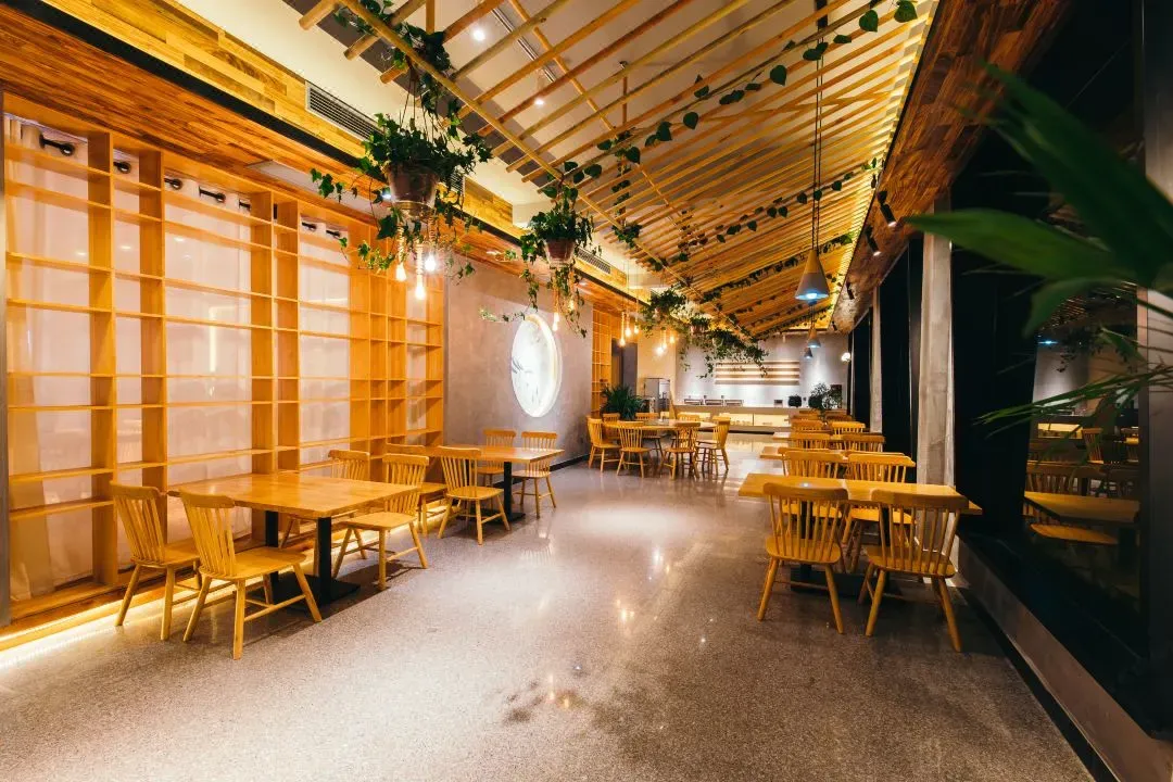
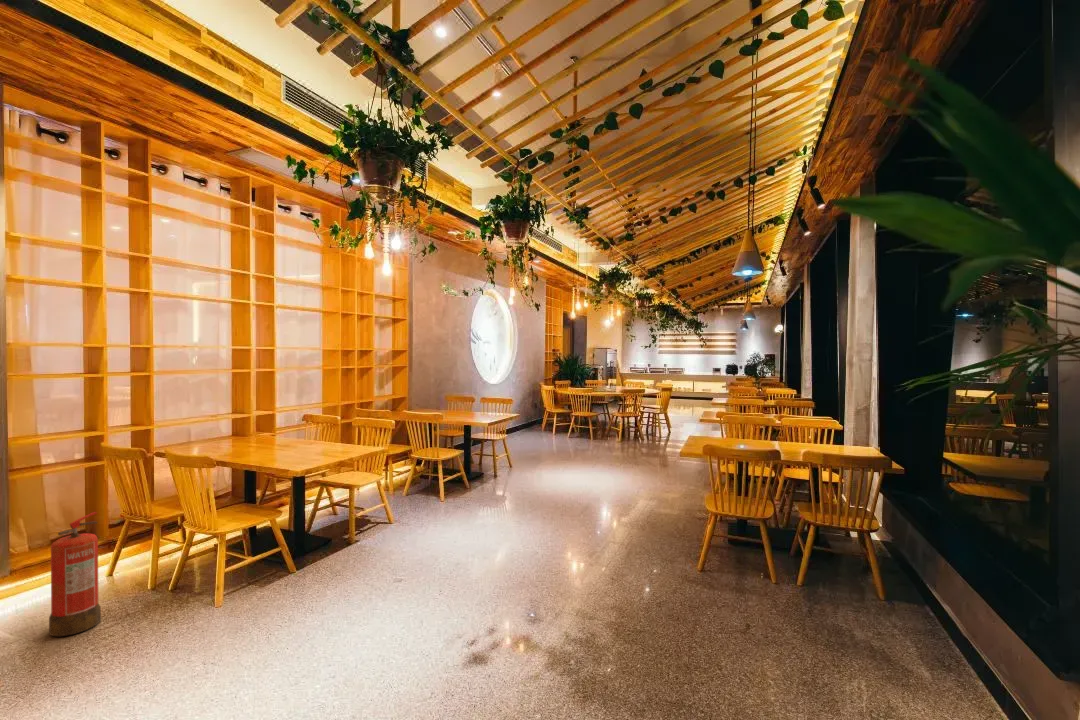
+ fire extinguisher [48,511,102,637]
